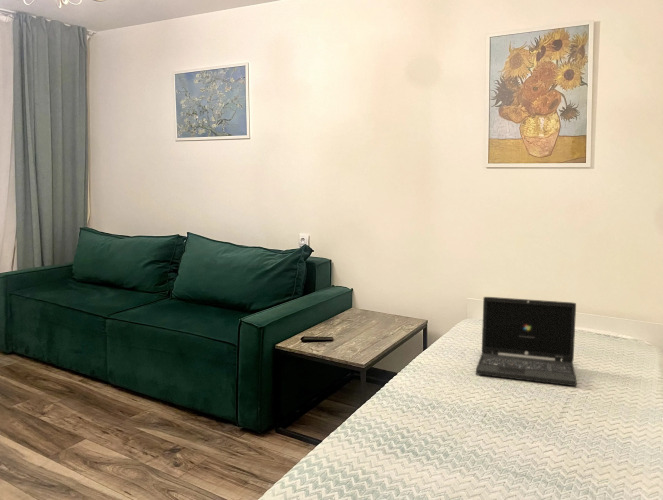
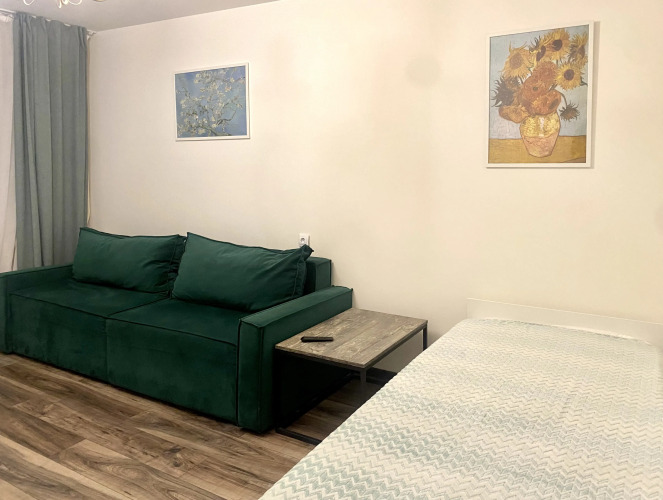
- laptop [475,296,578,387]
